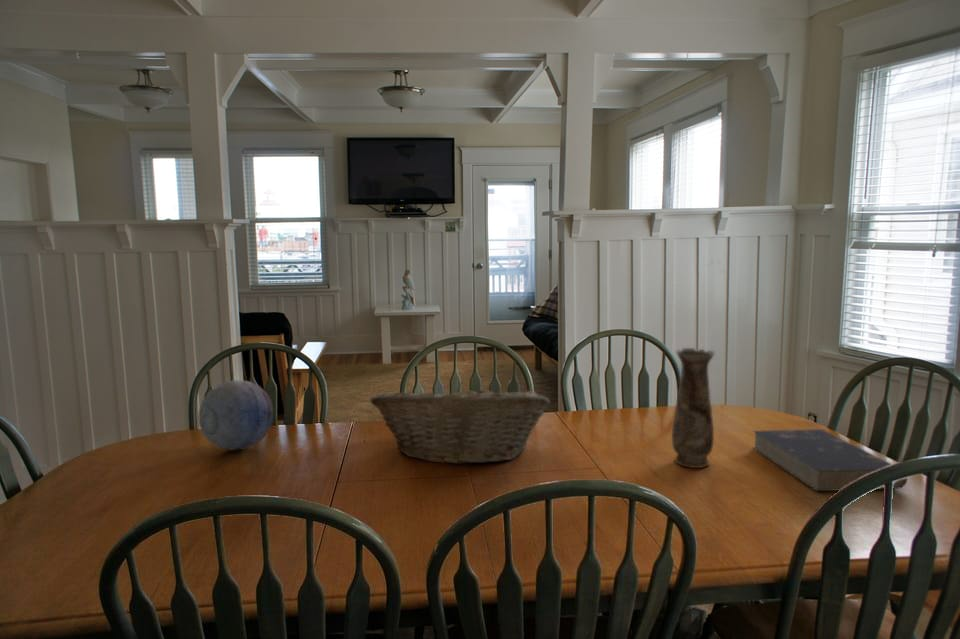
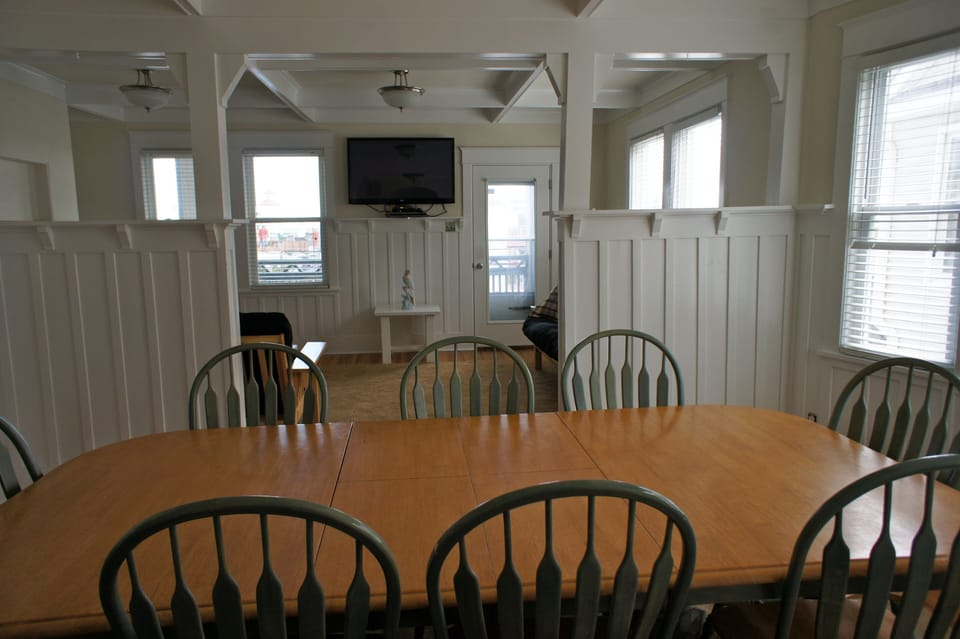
- decorative orb [198,379,274,451]
- fruit basket [369,381,551,466]
- vase [671,347,716,469]
- book [751,428,909,492]
